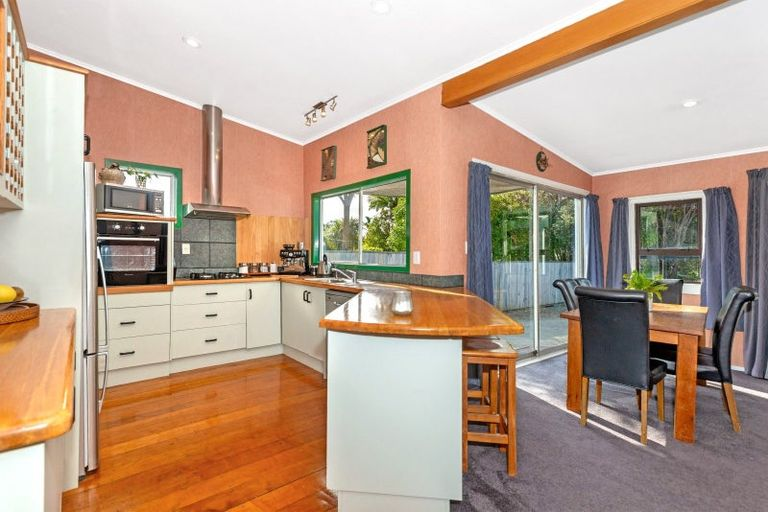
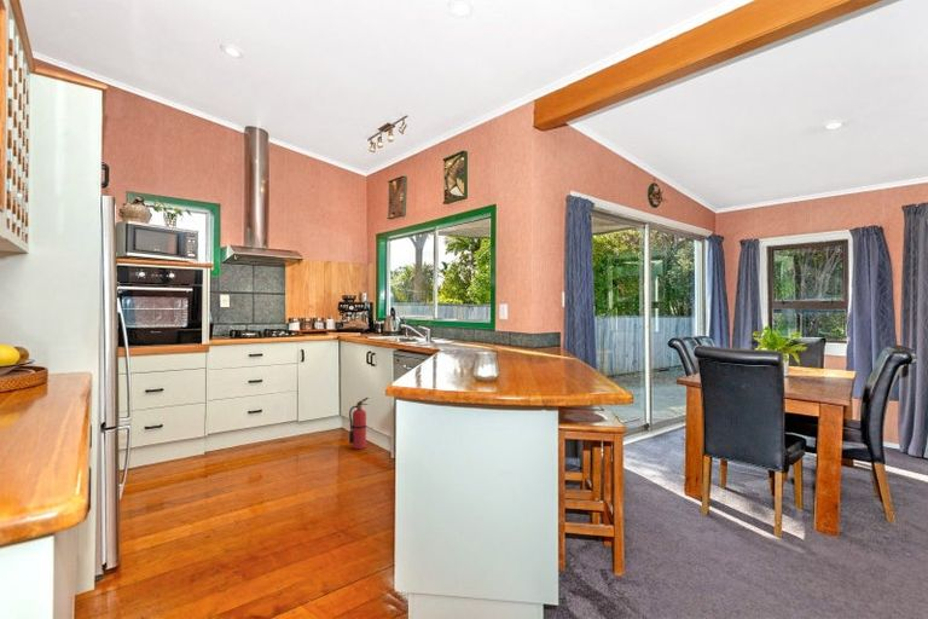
+ fire extinguisher [348,397,370,450]
